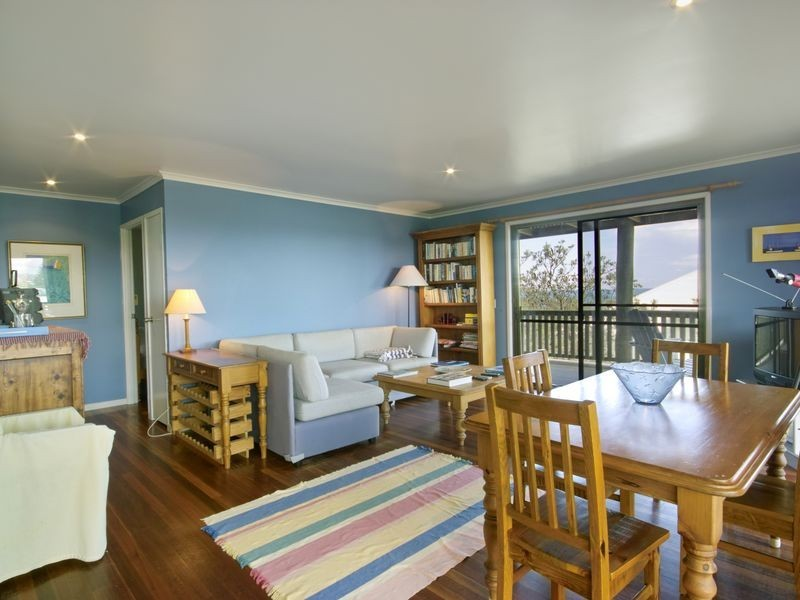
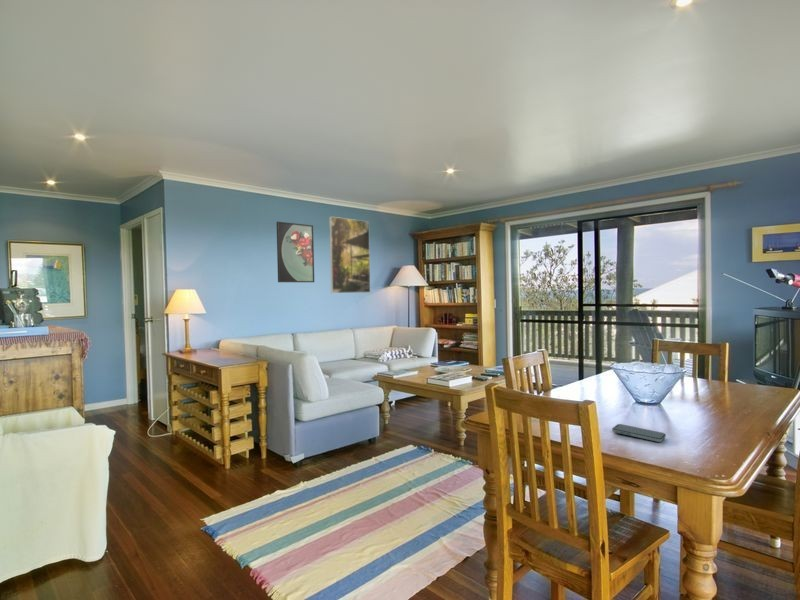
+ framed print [328,216,371,294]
+ smartphone [611,423,667,443]
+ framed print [276,221,315,283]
